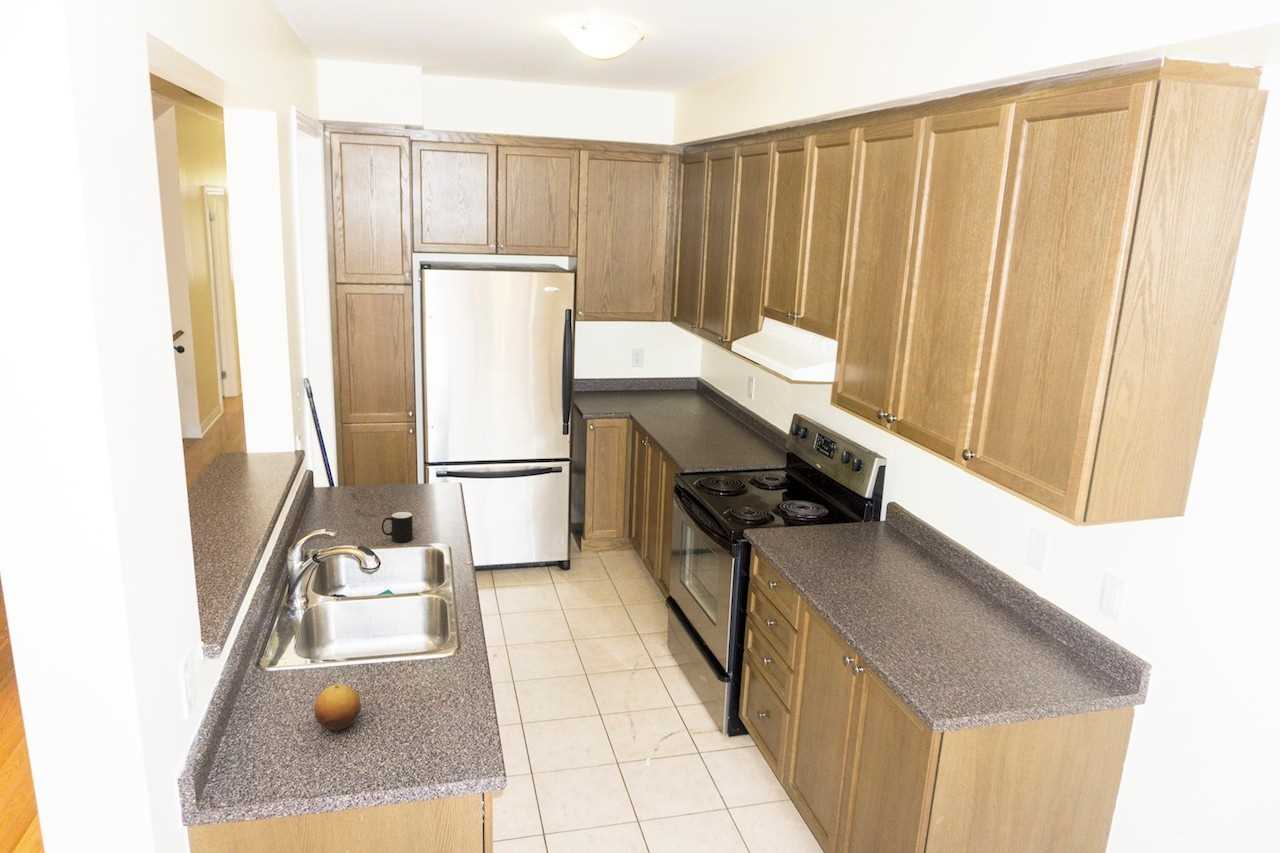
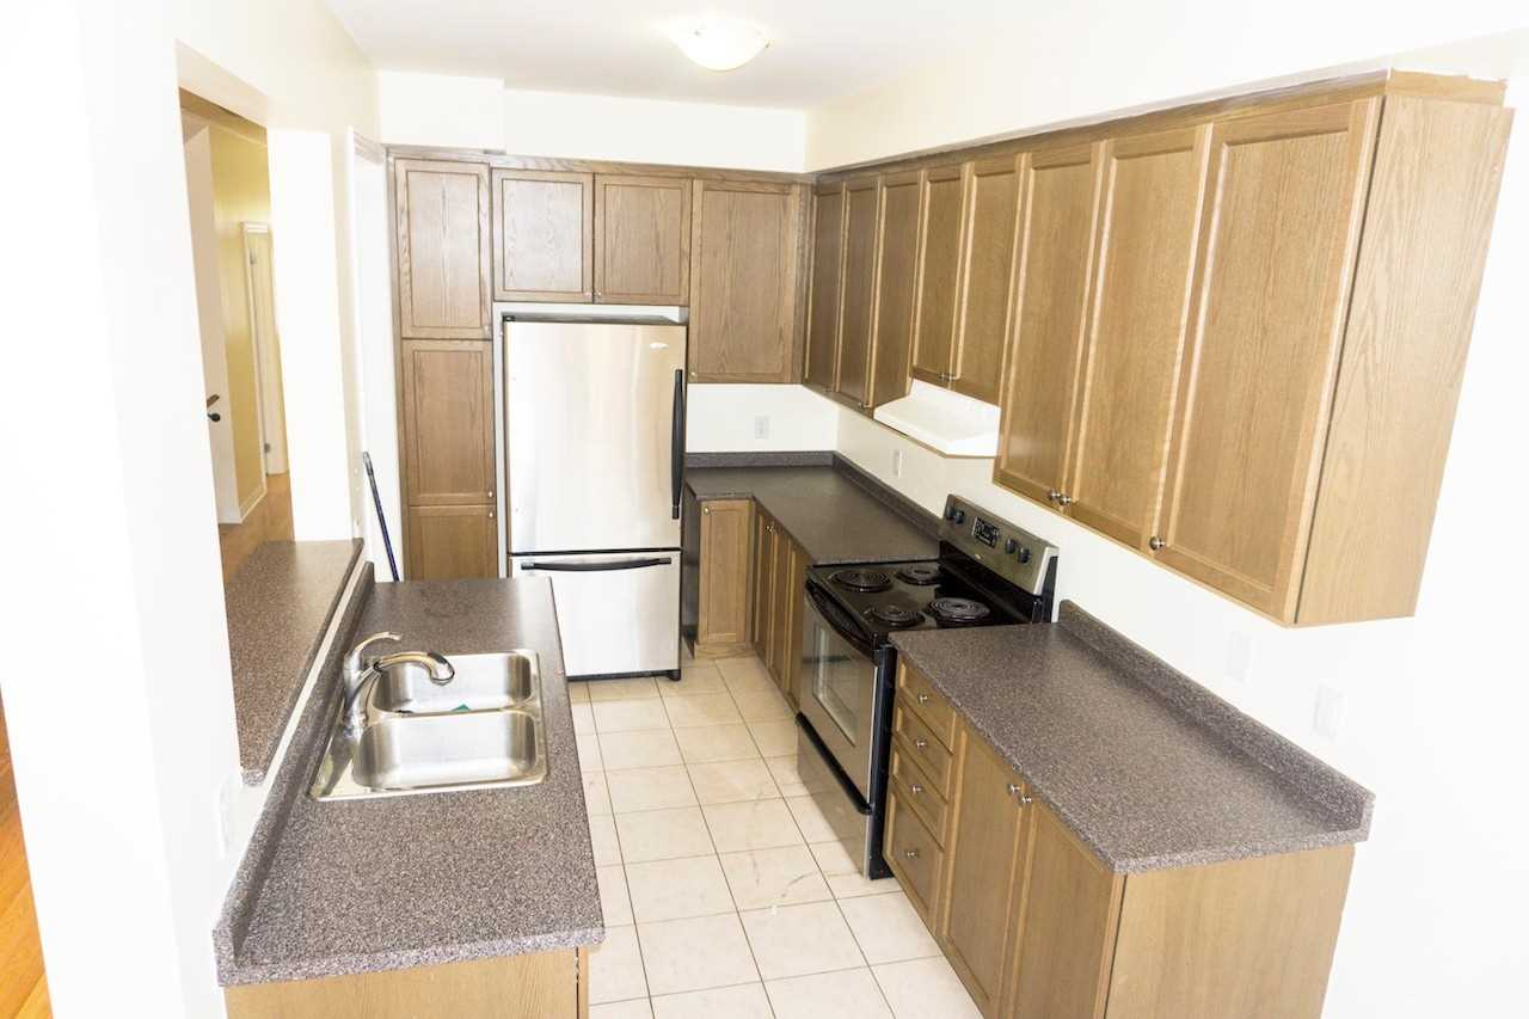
- cup [381,511,414,543]
- fruit [313,683,362,732]
